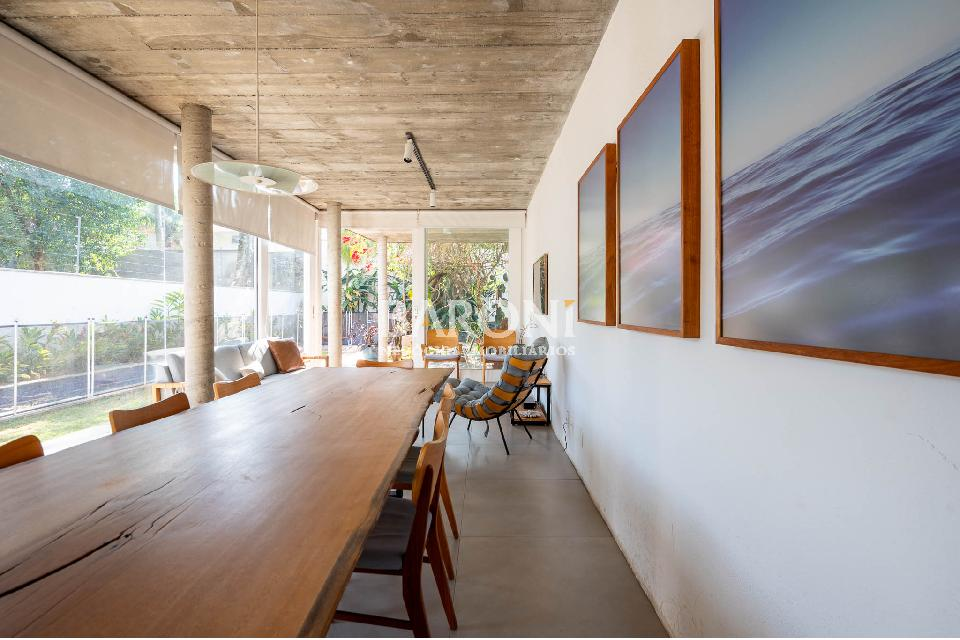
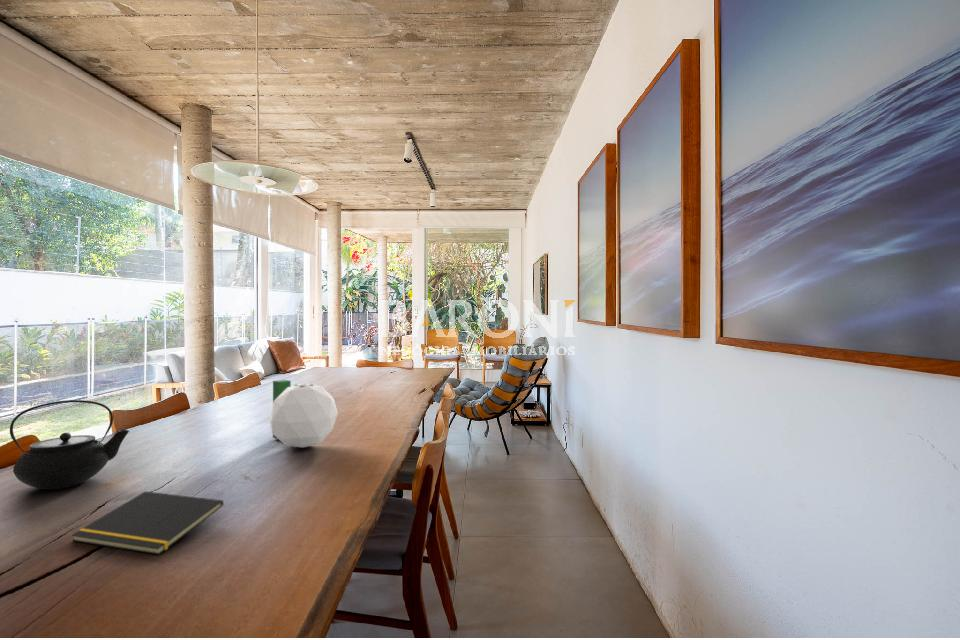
+ teapot [9,399,131,491]
+ plant pot [268,379,339,449]
+ notepad [70,490,225,556]
